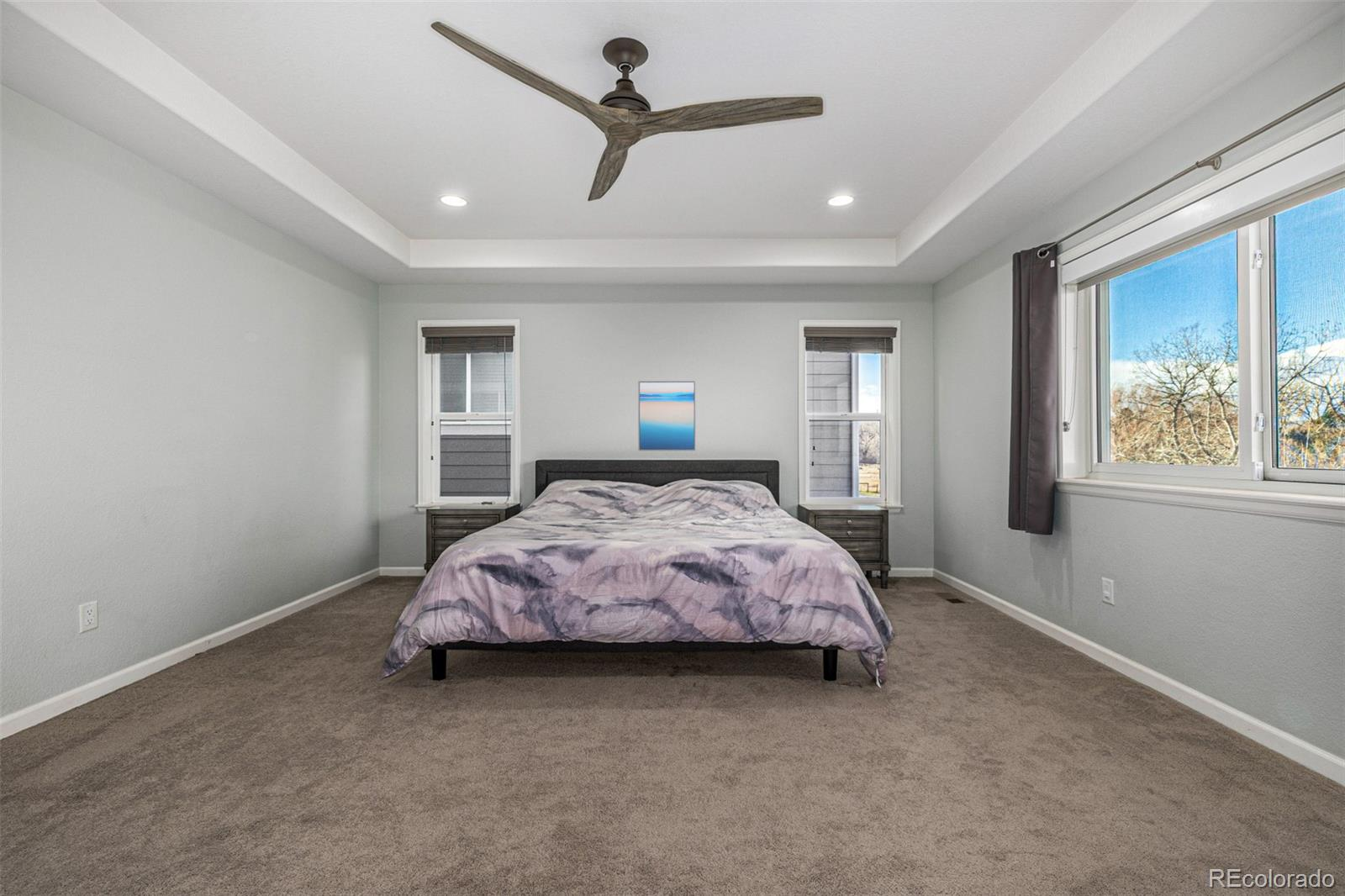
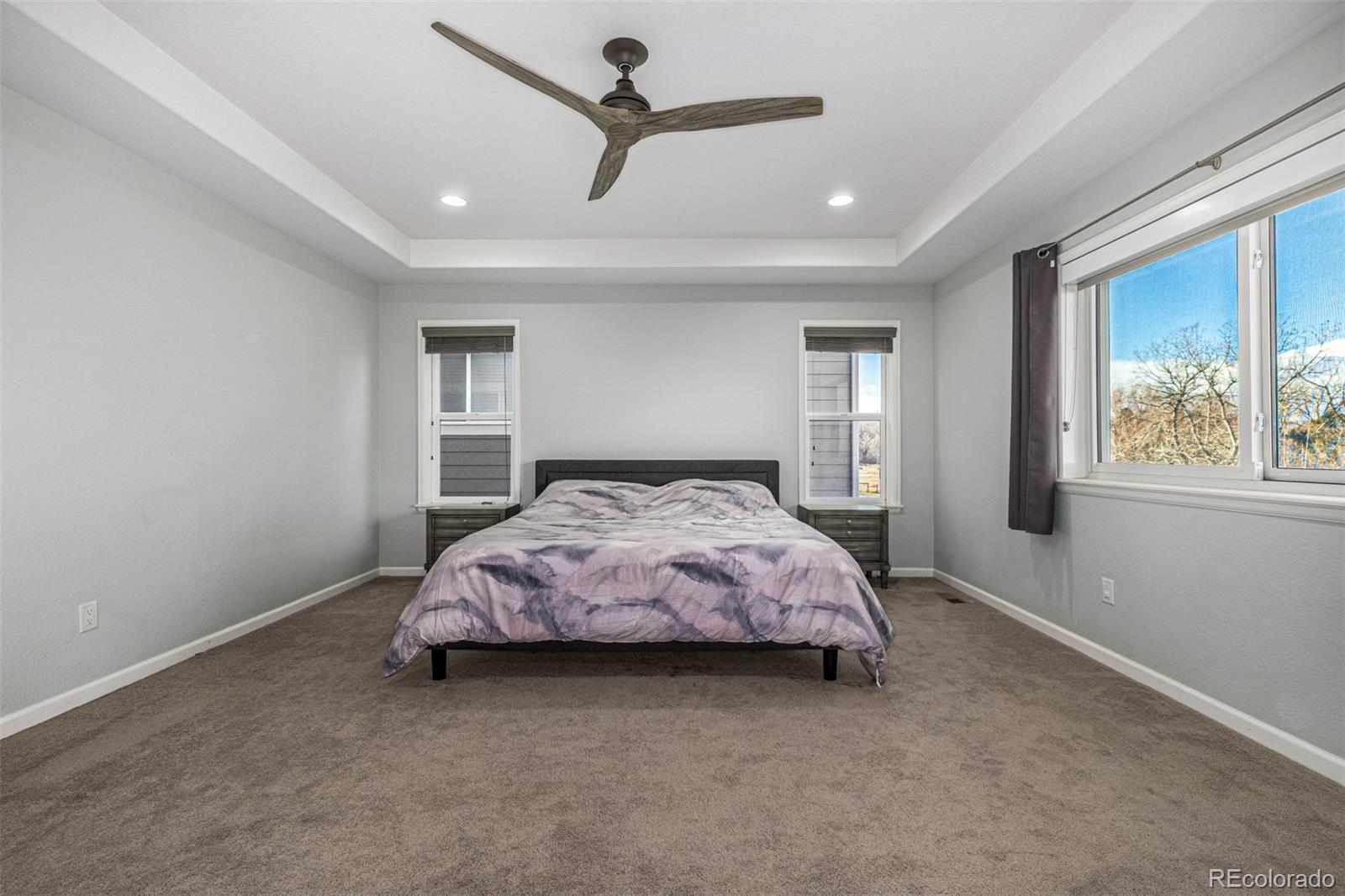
- wall art [637,380,696,451]
